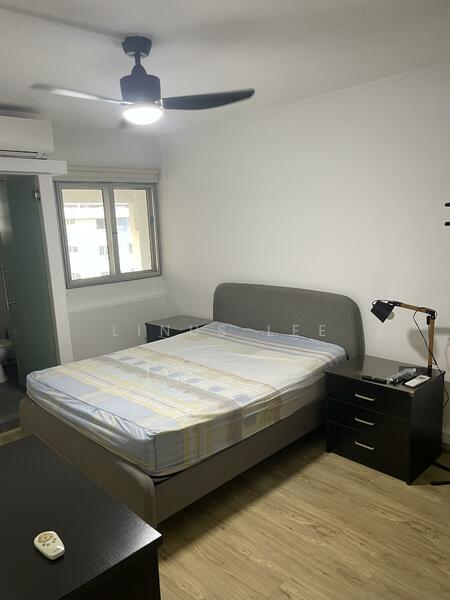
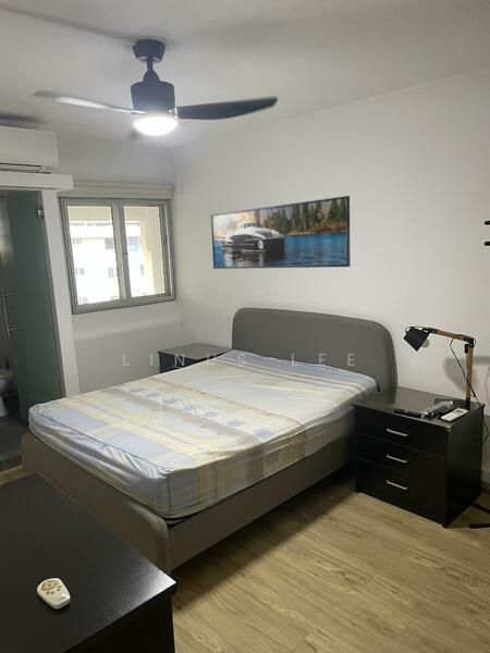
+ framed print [210,195,352,270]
